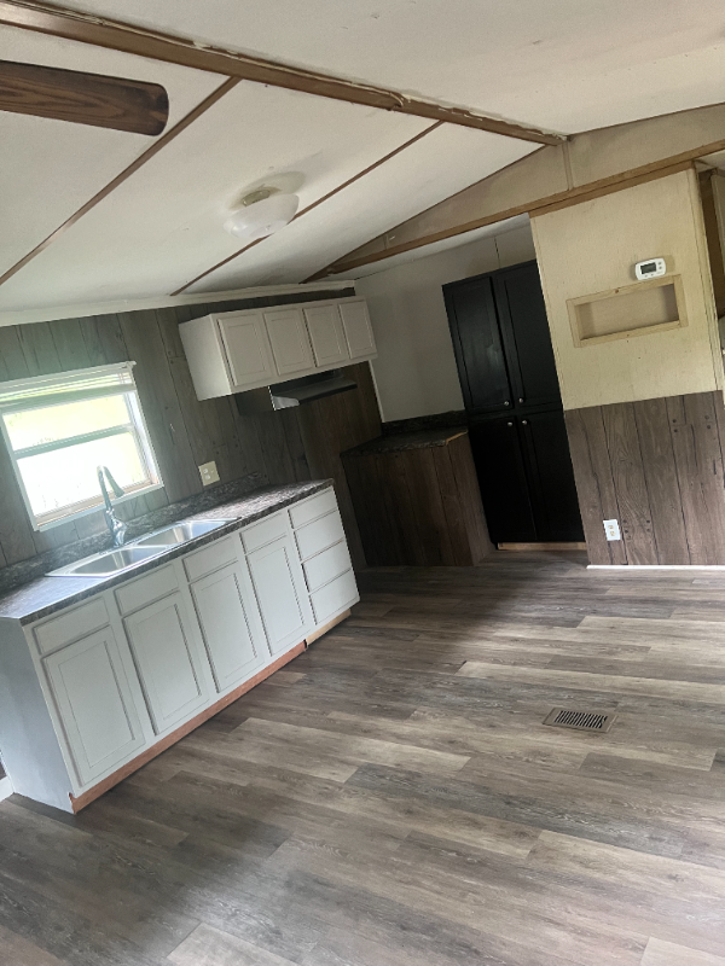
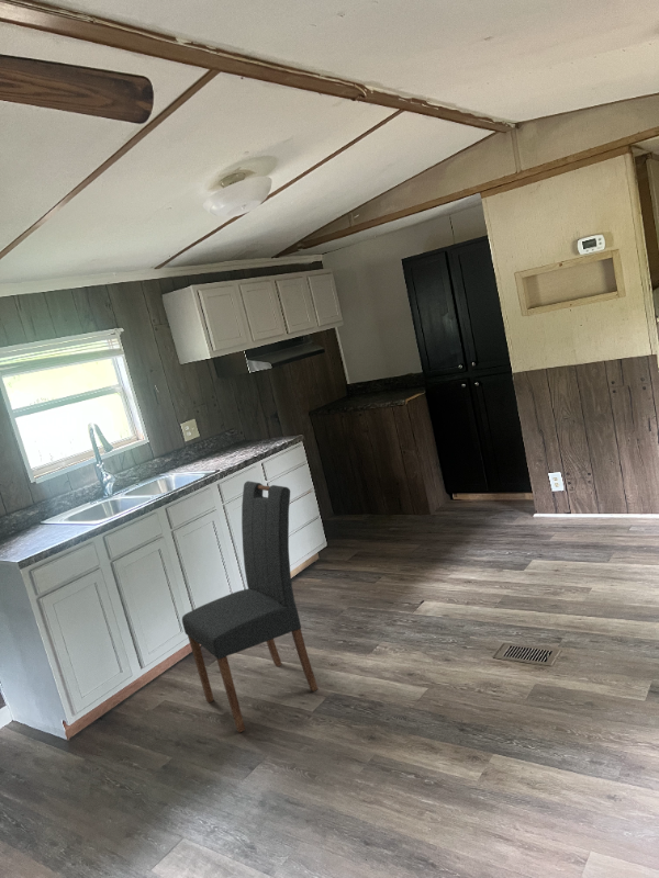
+ dining chair [181,480,320,734]
